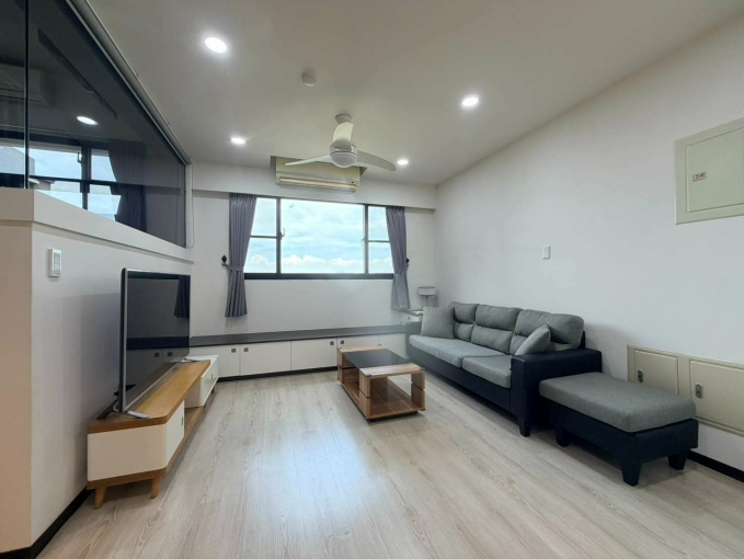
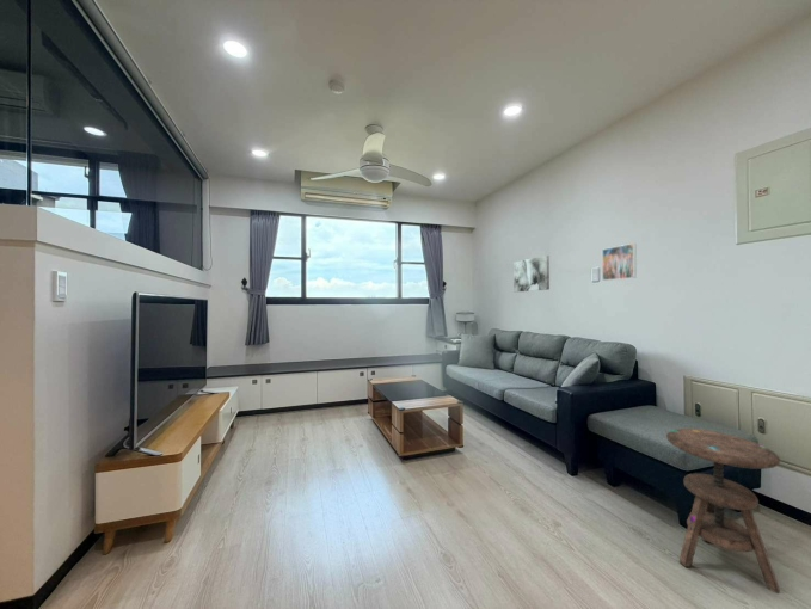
+ side table [665,427,781,595]
+ wall art [512,254,551,293]
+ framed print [601,242,638,282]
